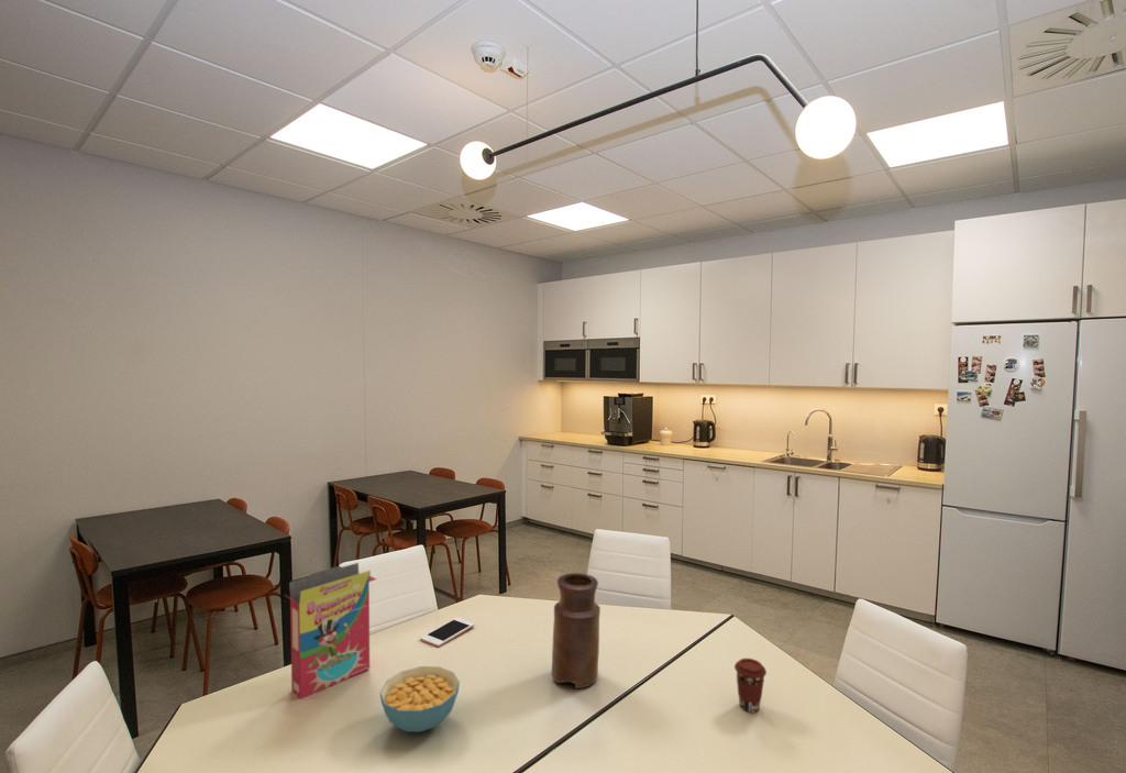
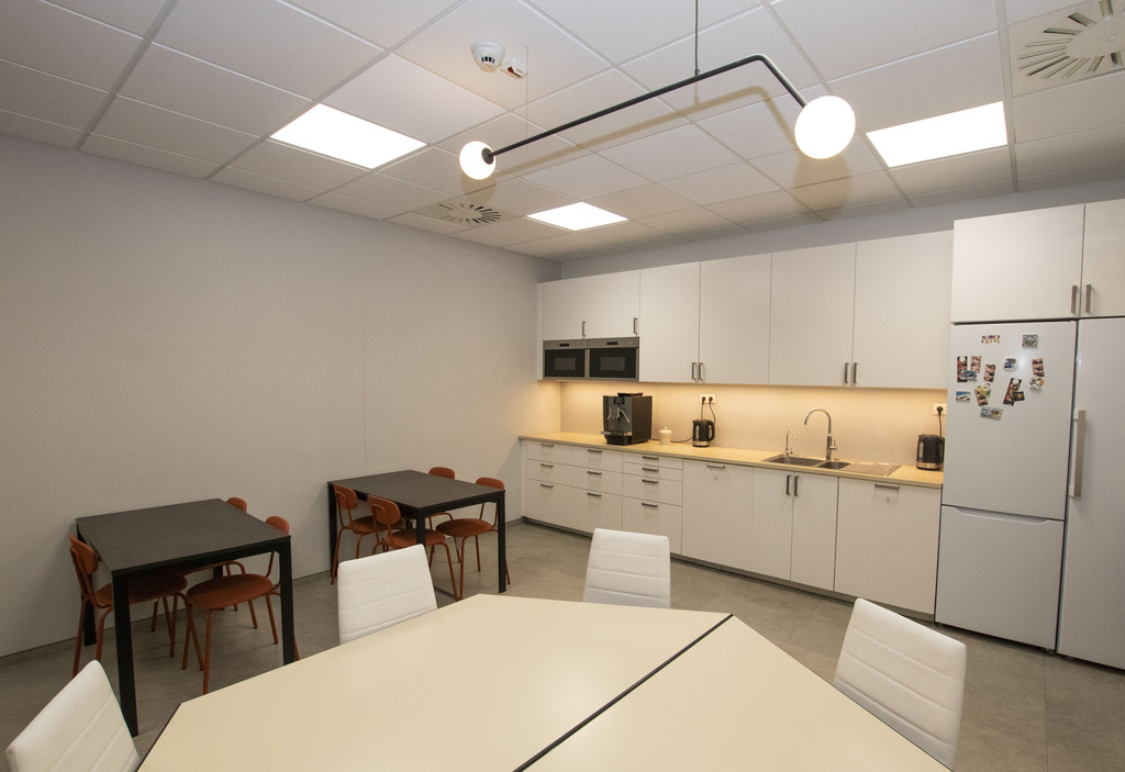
- vase [551,572,601,689]
- coffee cup [733,658,768,714]
- cereal bowl [378,665,461,733]
- cereal box [284,562,377,700]
- cell phone [419,617,475,648]
